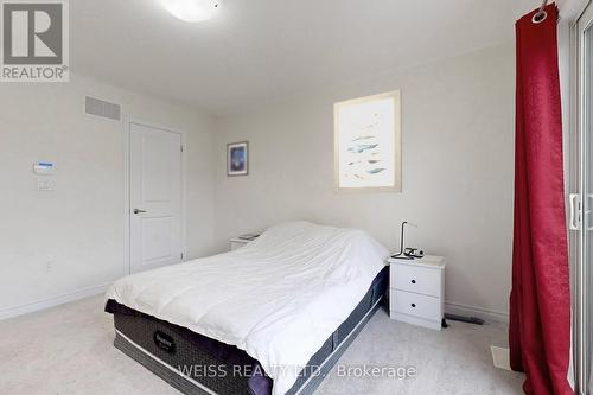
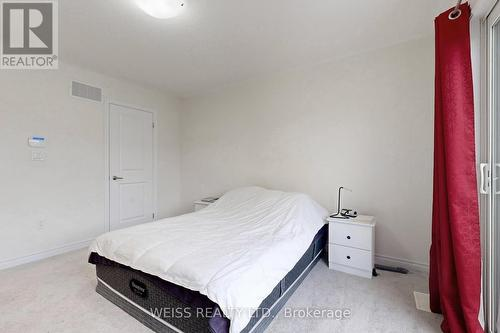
- wall art [225,140,250,178]
- wall art [333,89,403,195]
